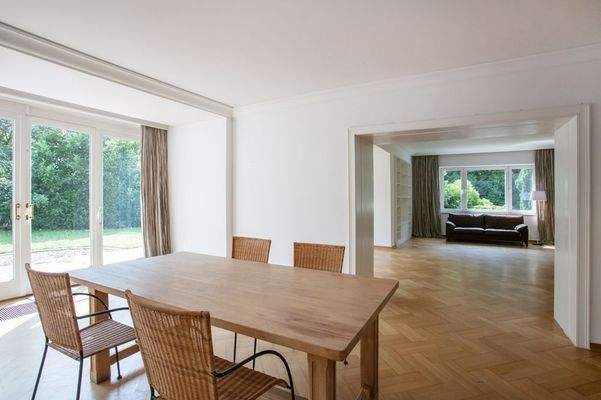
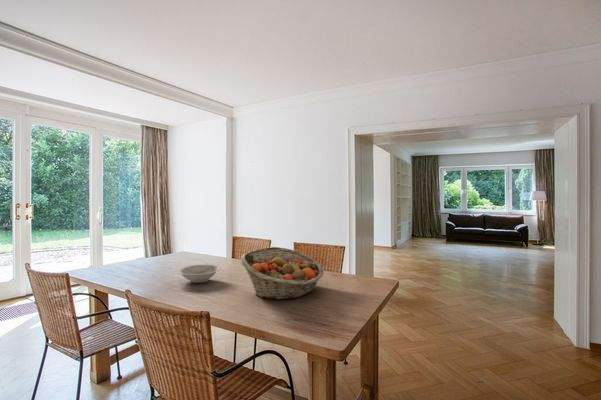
+ fruit basket [240,246,324,301]
+ bowl [177,263,221,283]
